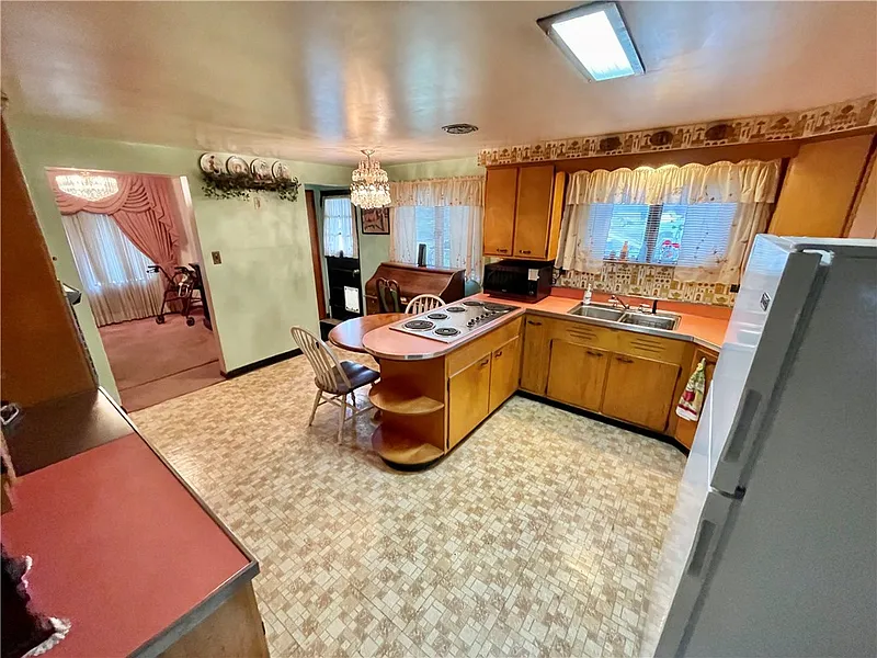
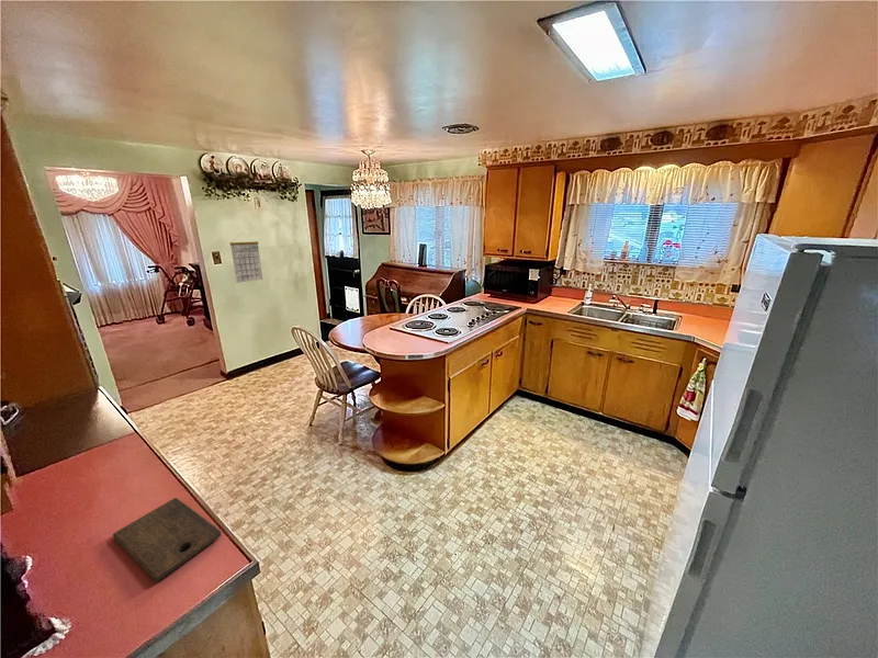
+ cutting board [112,497,222,582]
+ calendar [229,232,263,284]
